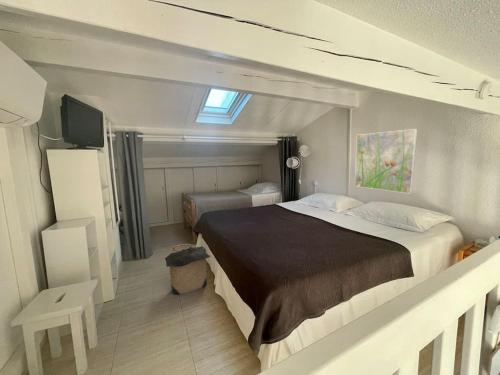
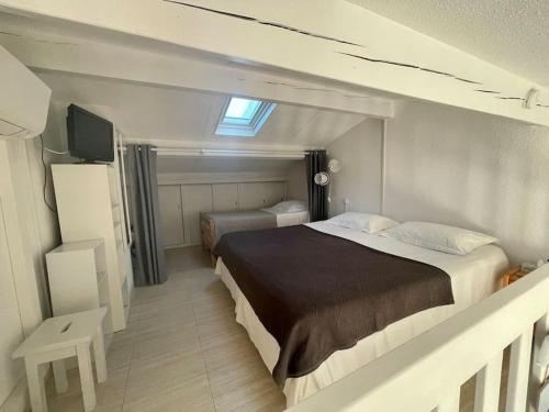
- laundry hamper [164,243,211,296]
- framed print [354,128,418,195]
